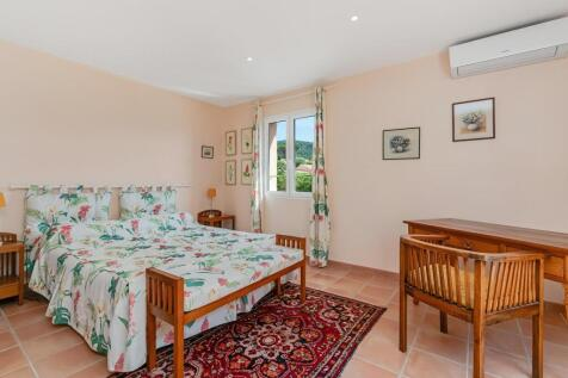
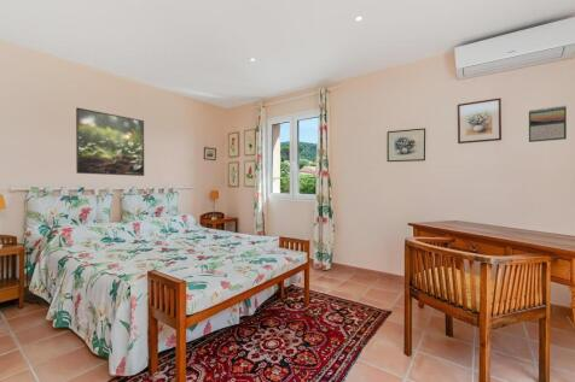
+ calendar [528,105,568,143]
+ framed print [75,106,145,177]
